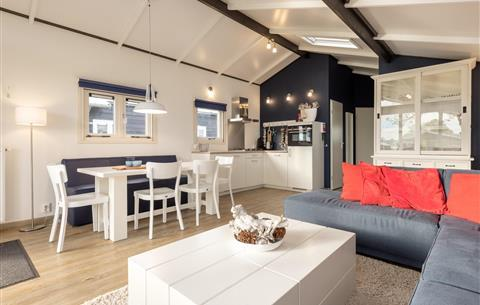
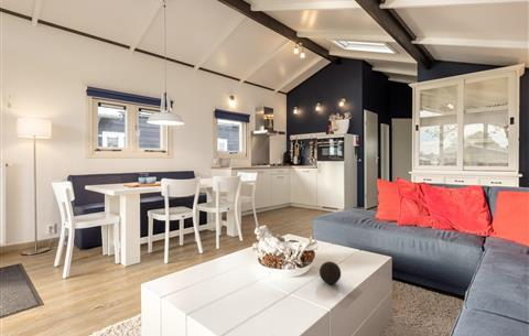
+ decorative ball [319,260,342,285]
